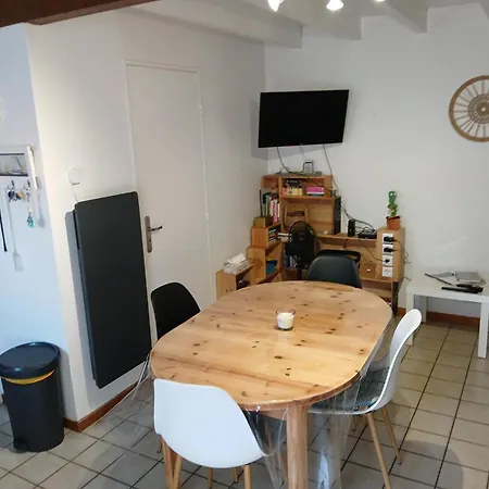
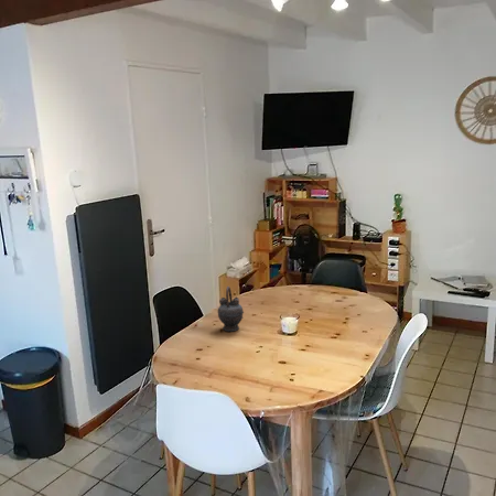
+ teapot [217,285,245,332]
